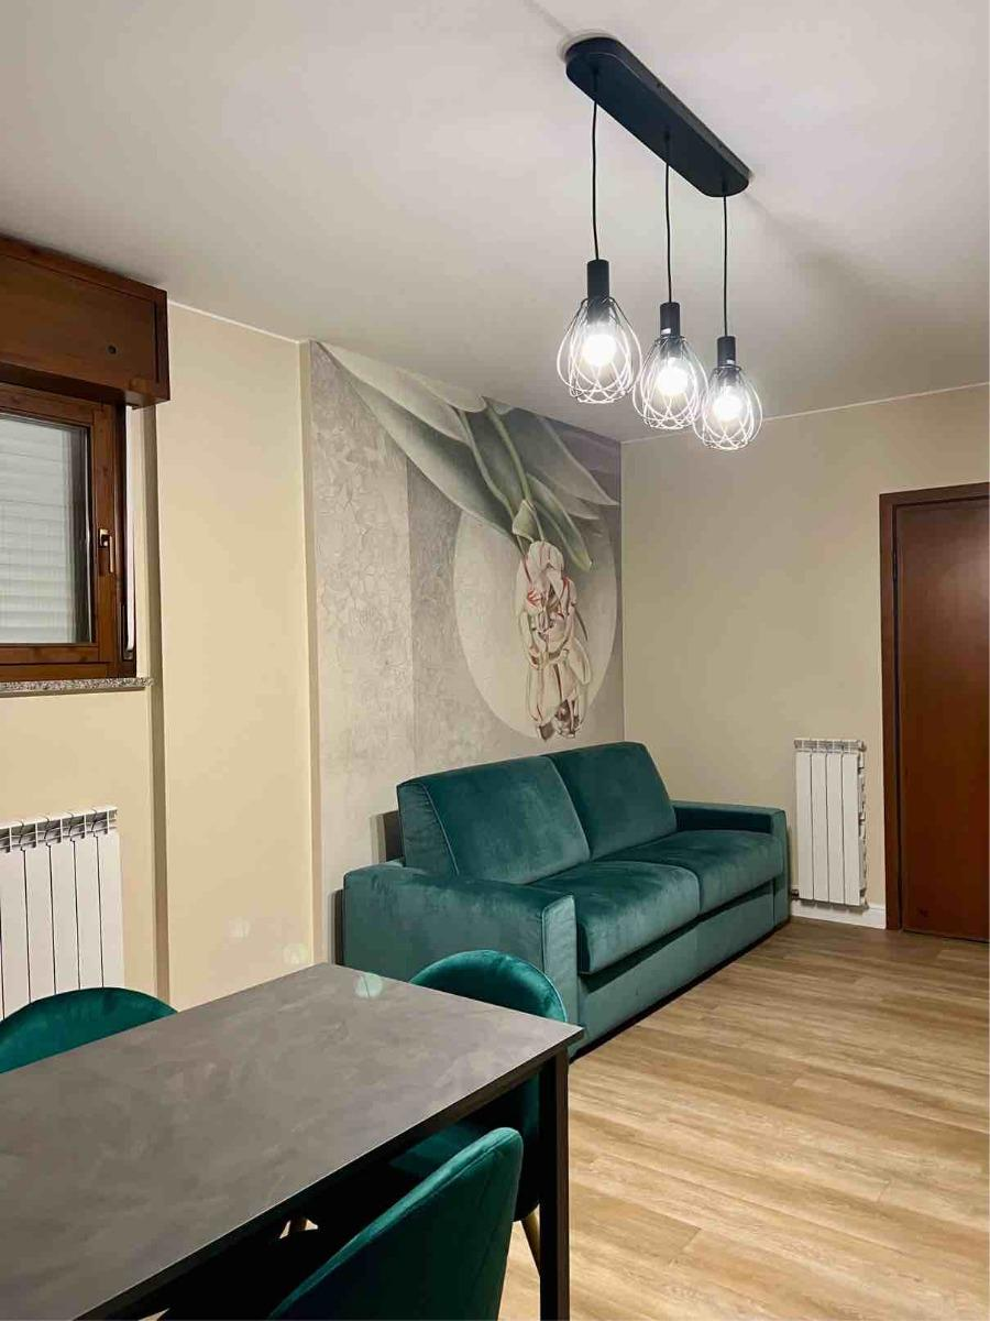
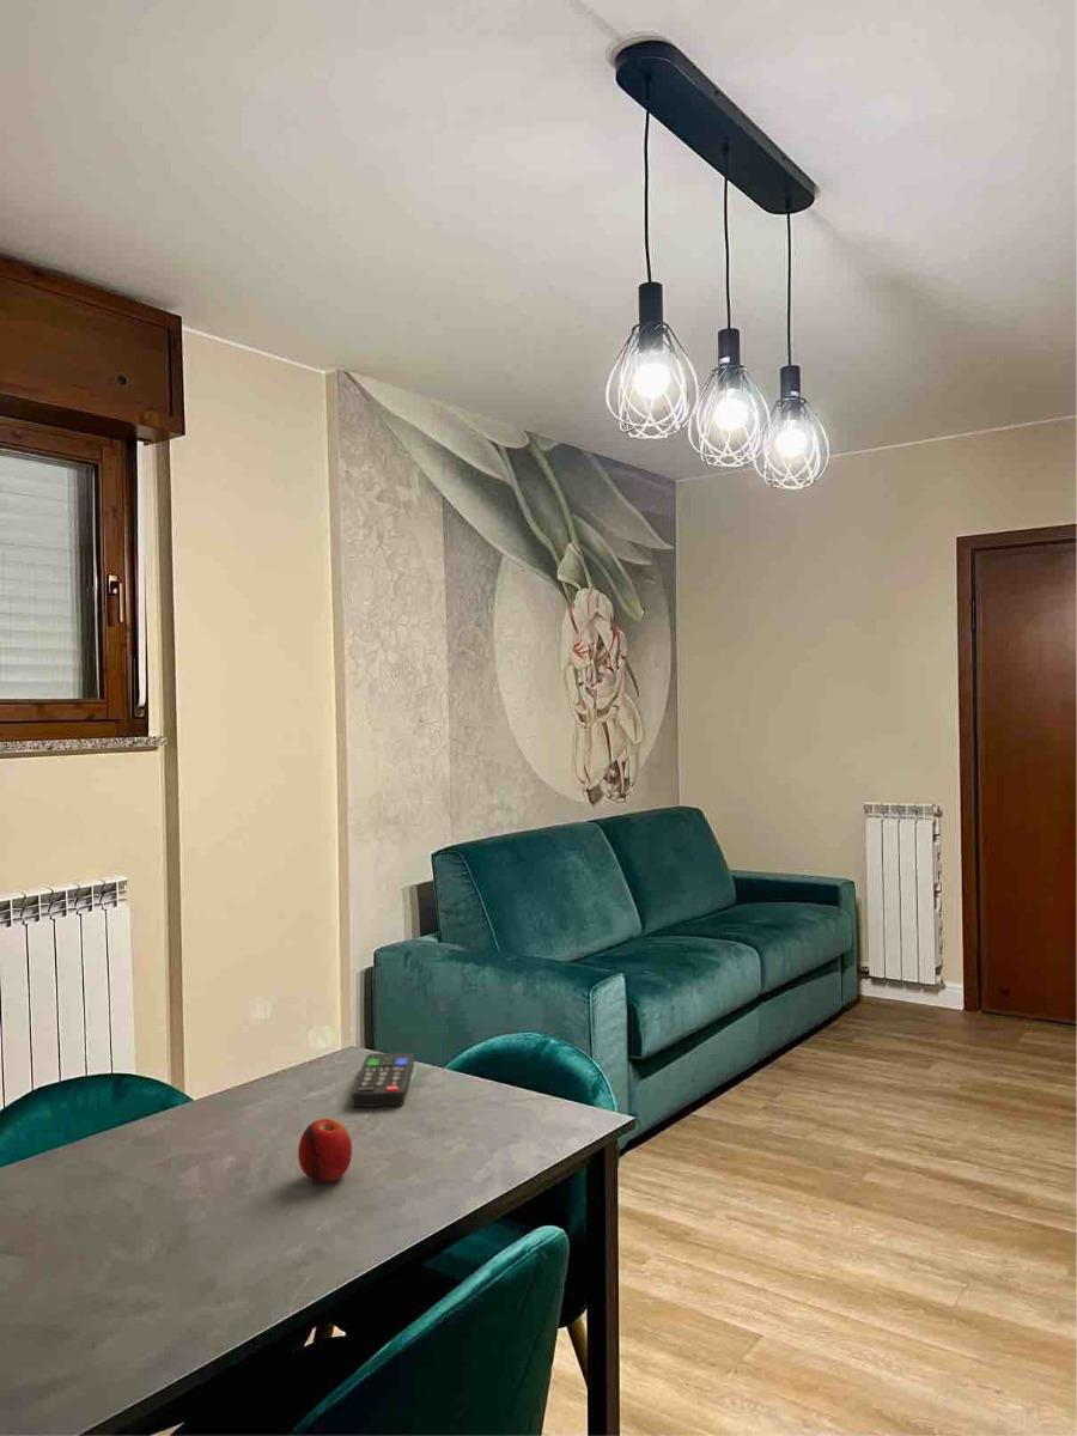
+ remote control [351,1052,415,1108]
+ fruit [297,1118,353,1184]
